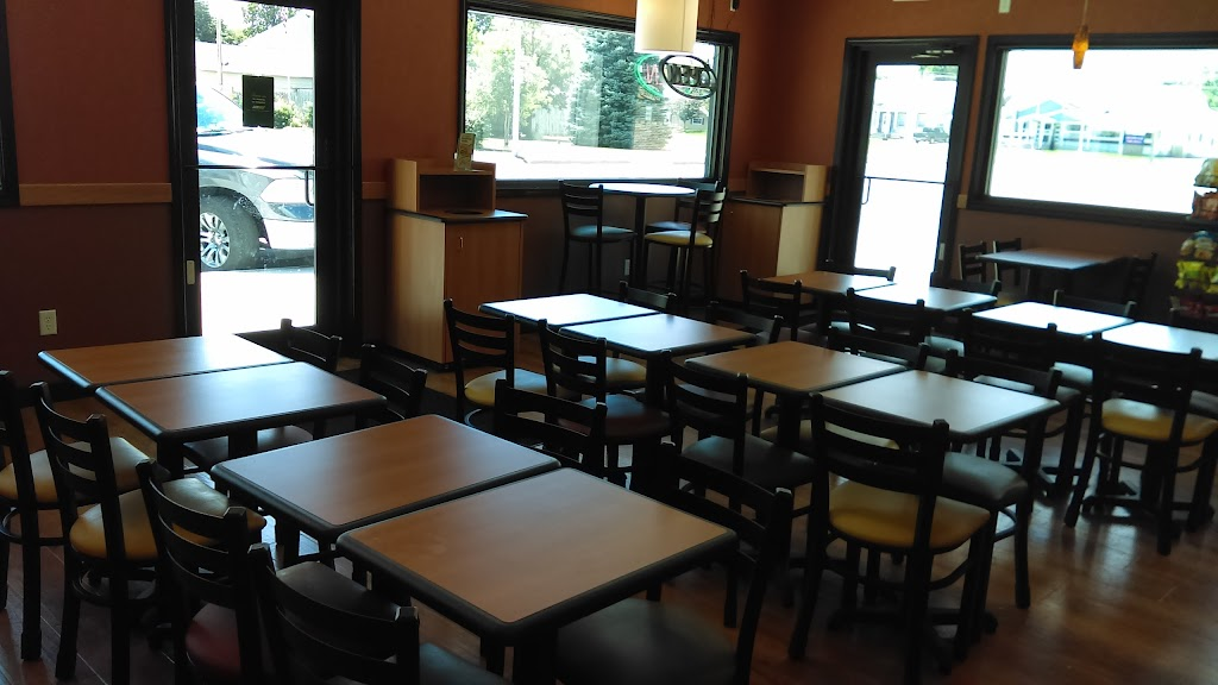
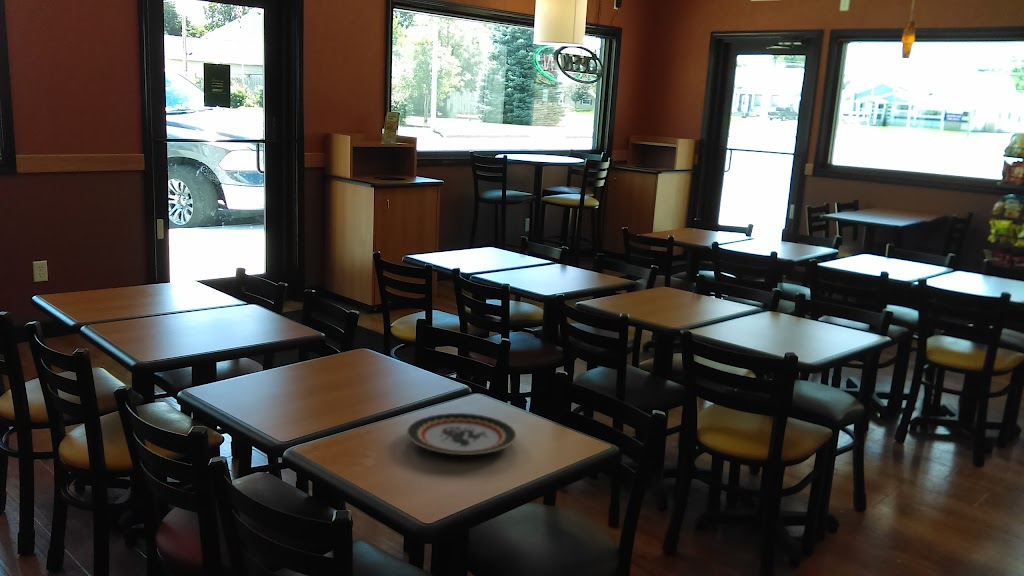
+ plate [406,412,518,456]
